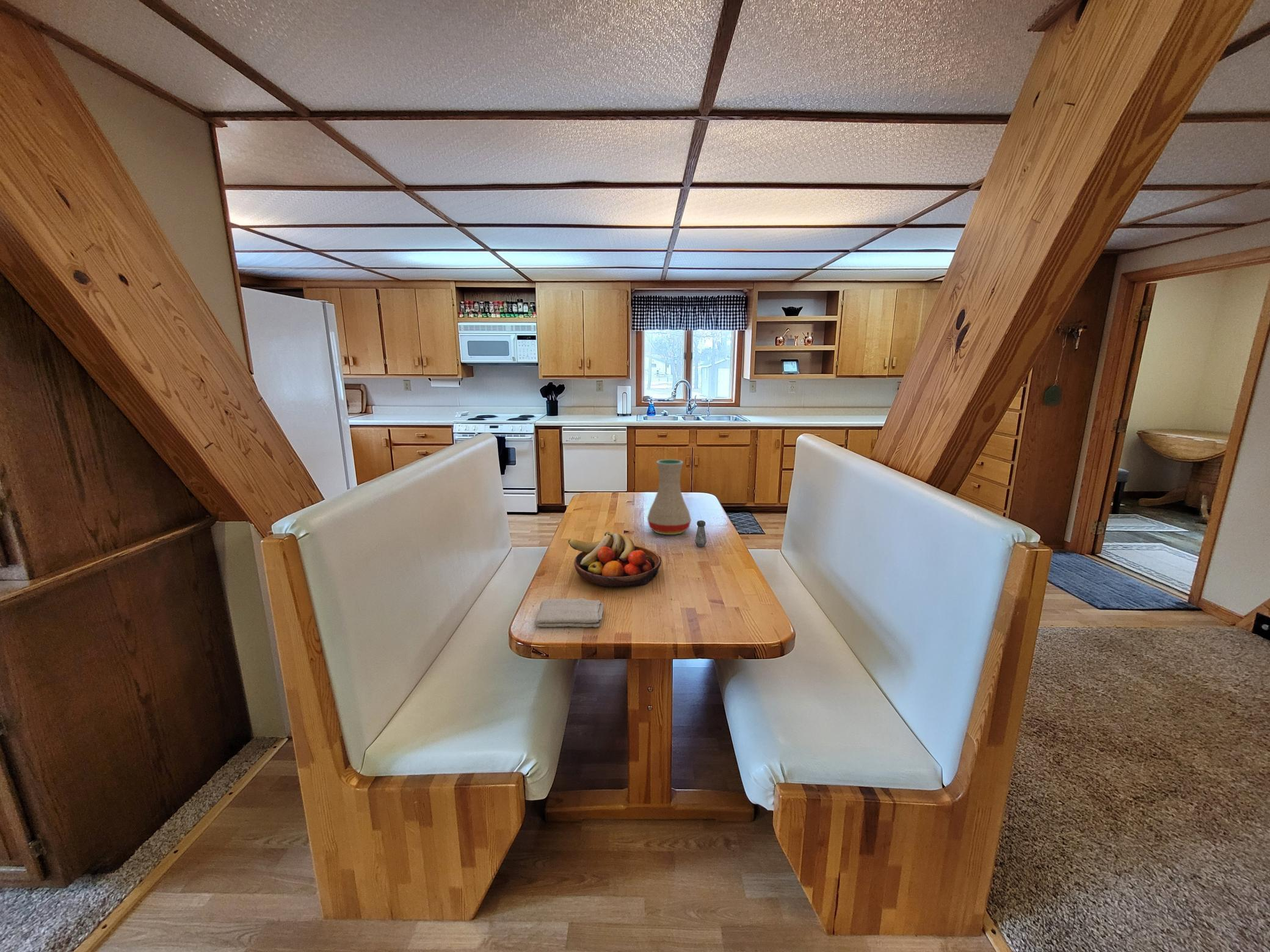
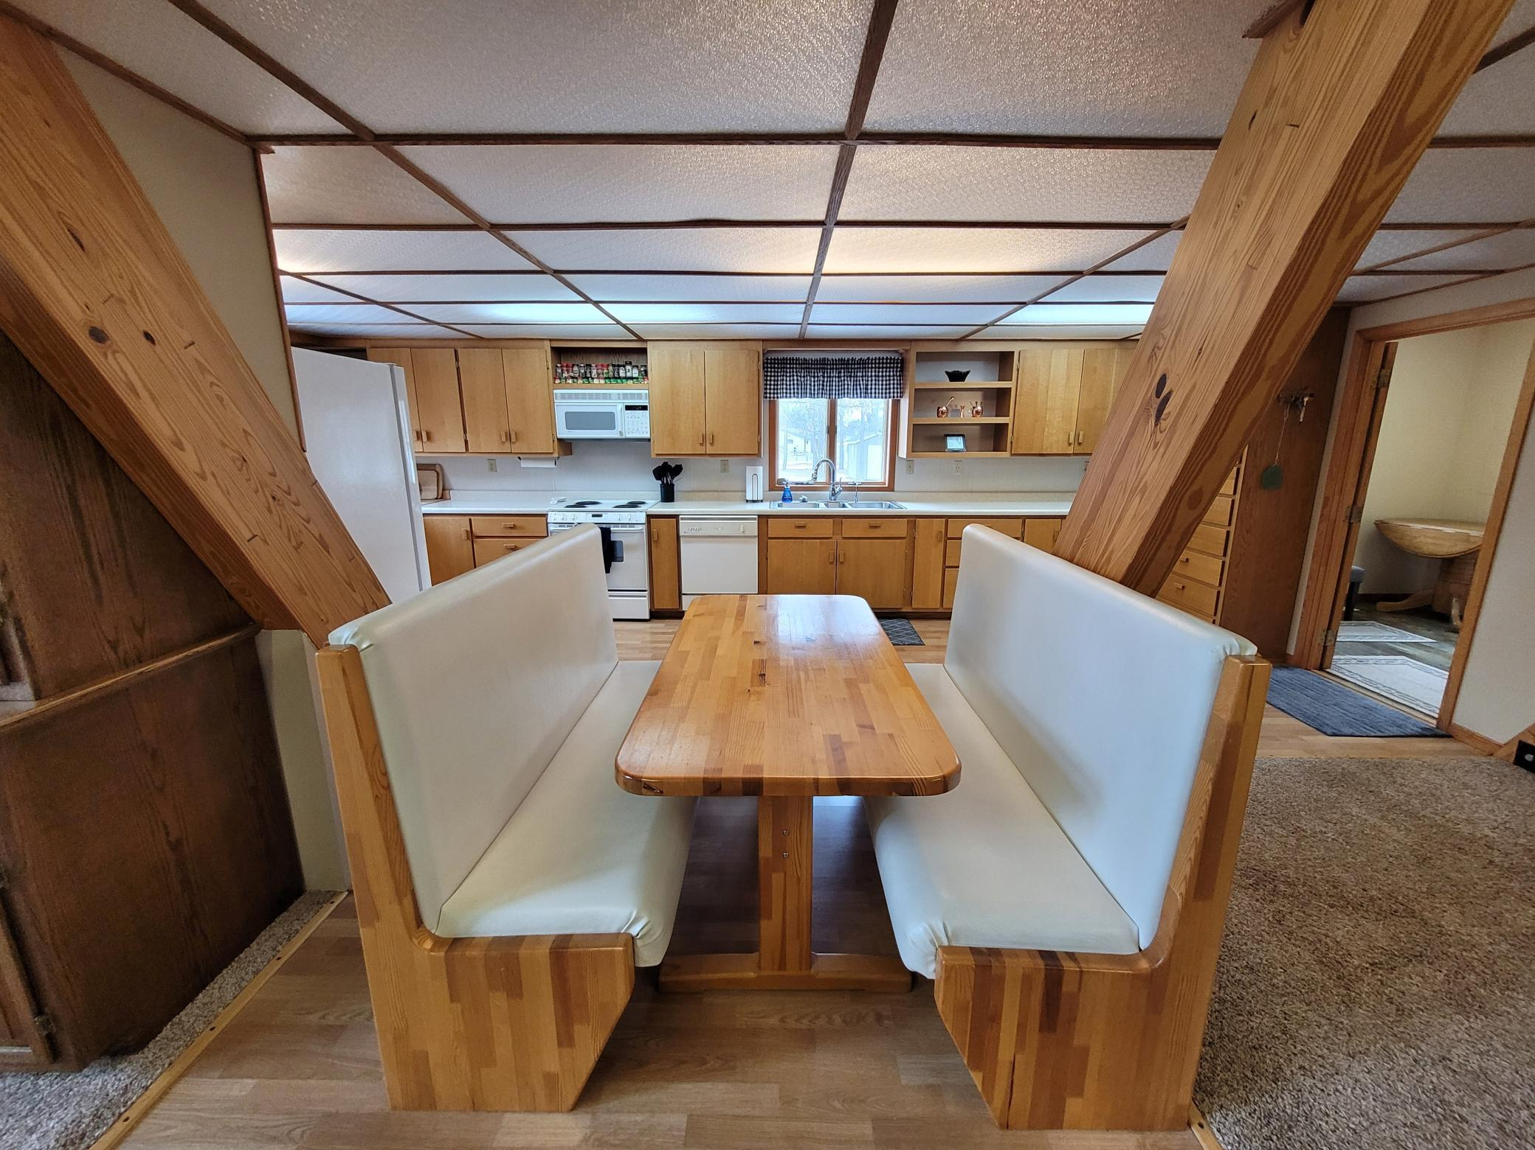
- washcloth [534,597,604,628]
- salt shaker [694,520,707,547]
- vase [647,459,692,535]
- fruit bowl [568,532,662,588]
